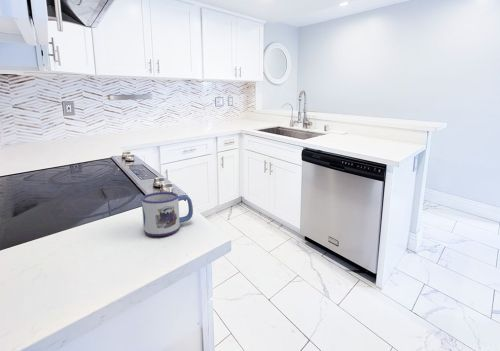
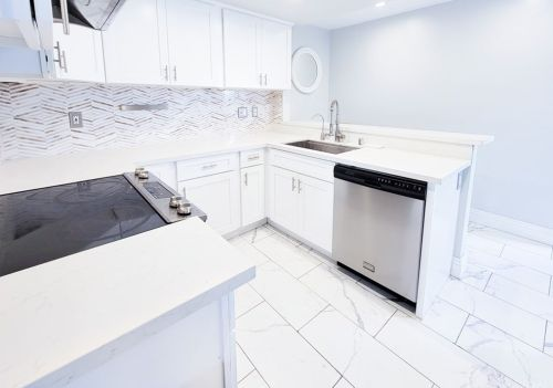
- mug [141,191,194,237]
